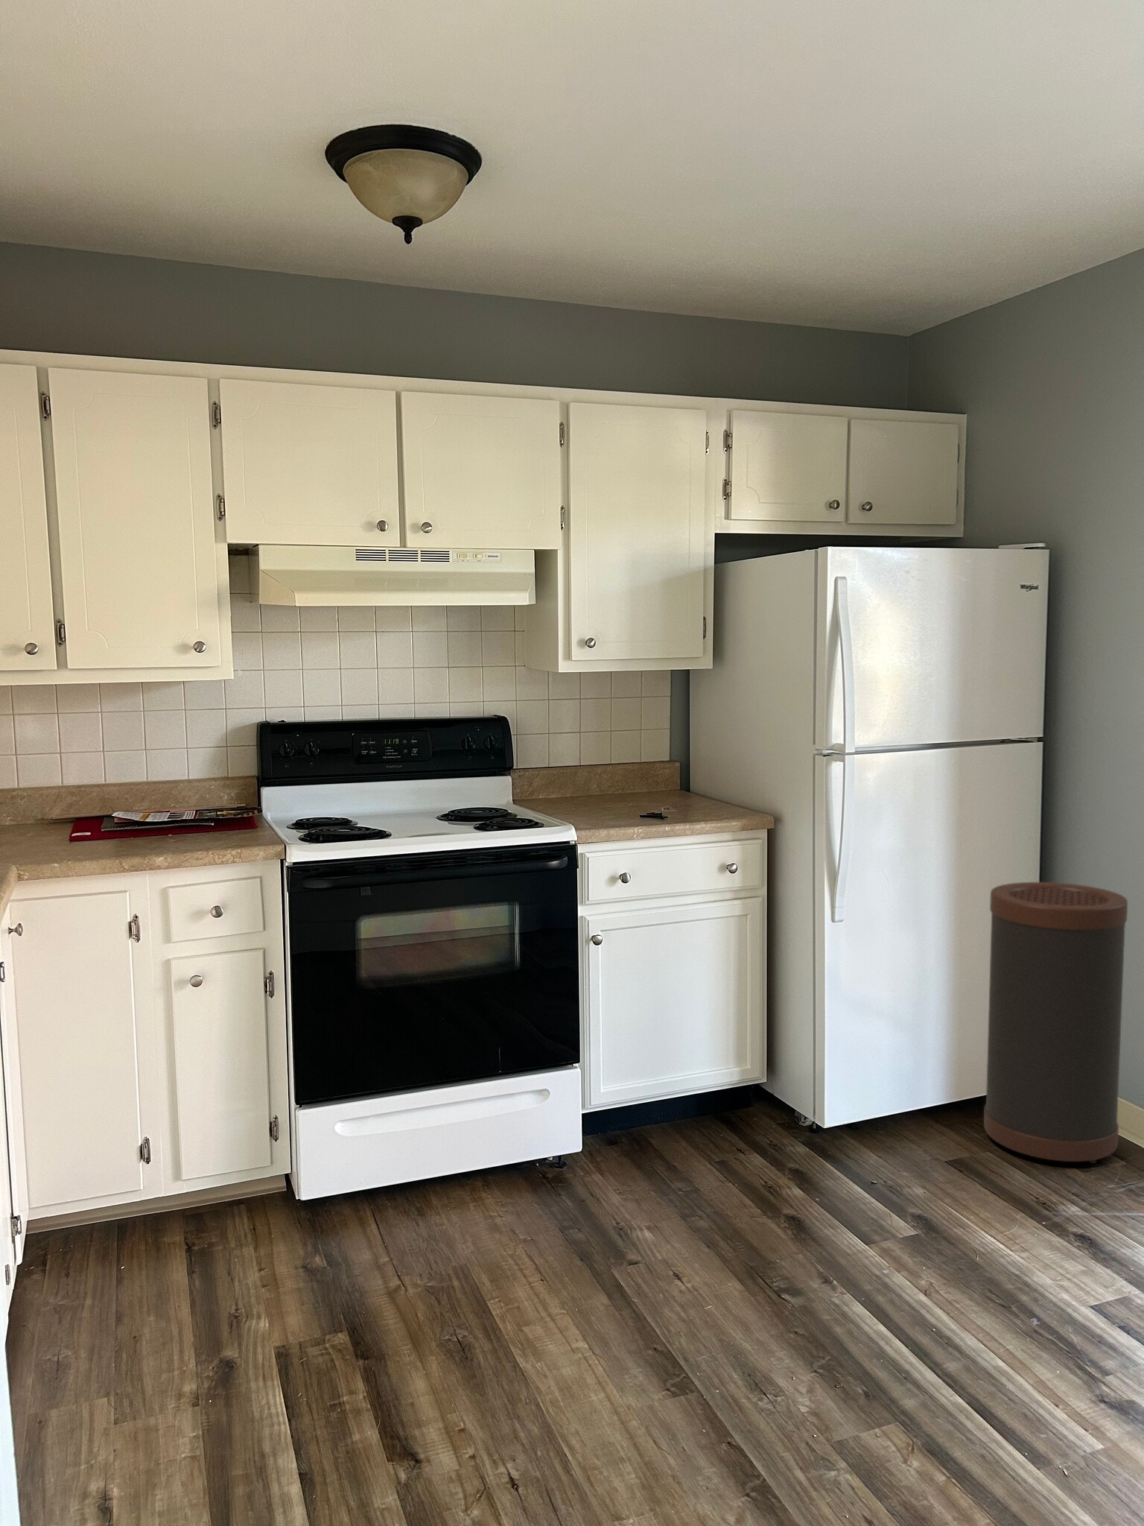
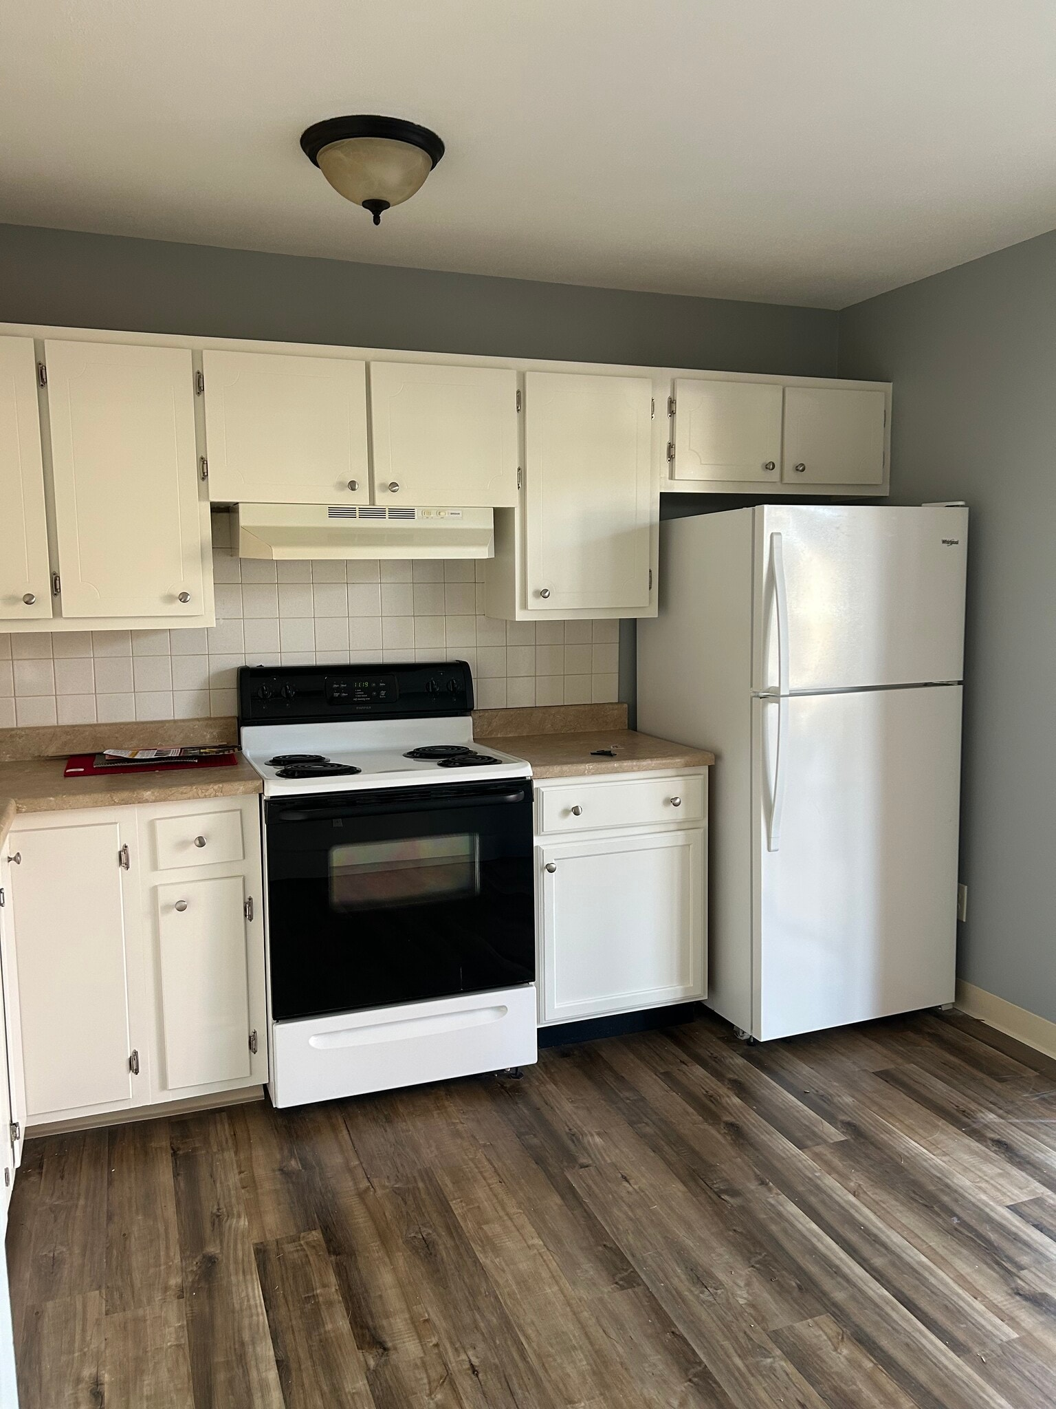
- trash can [983,882,1128,1164]
